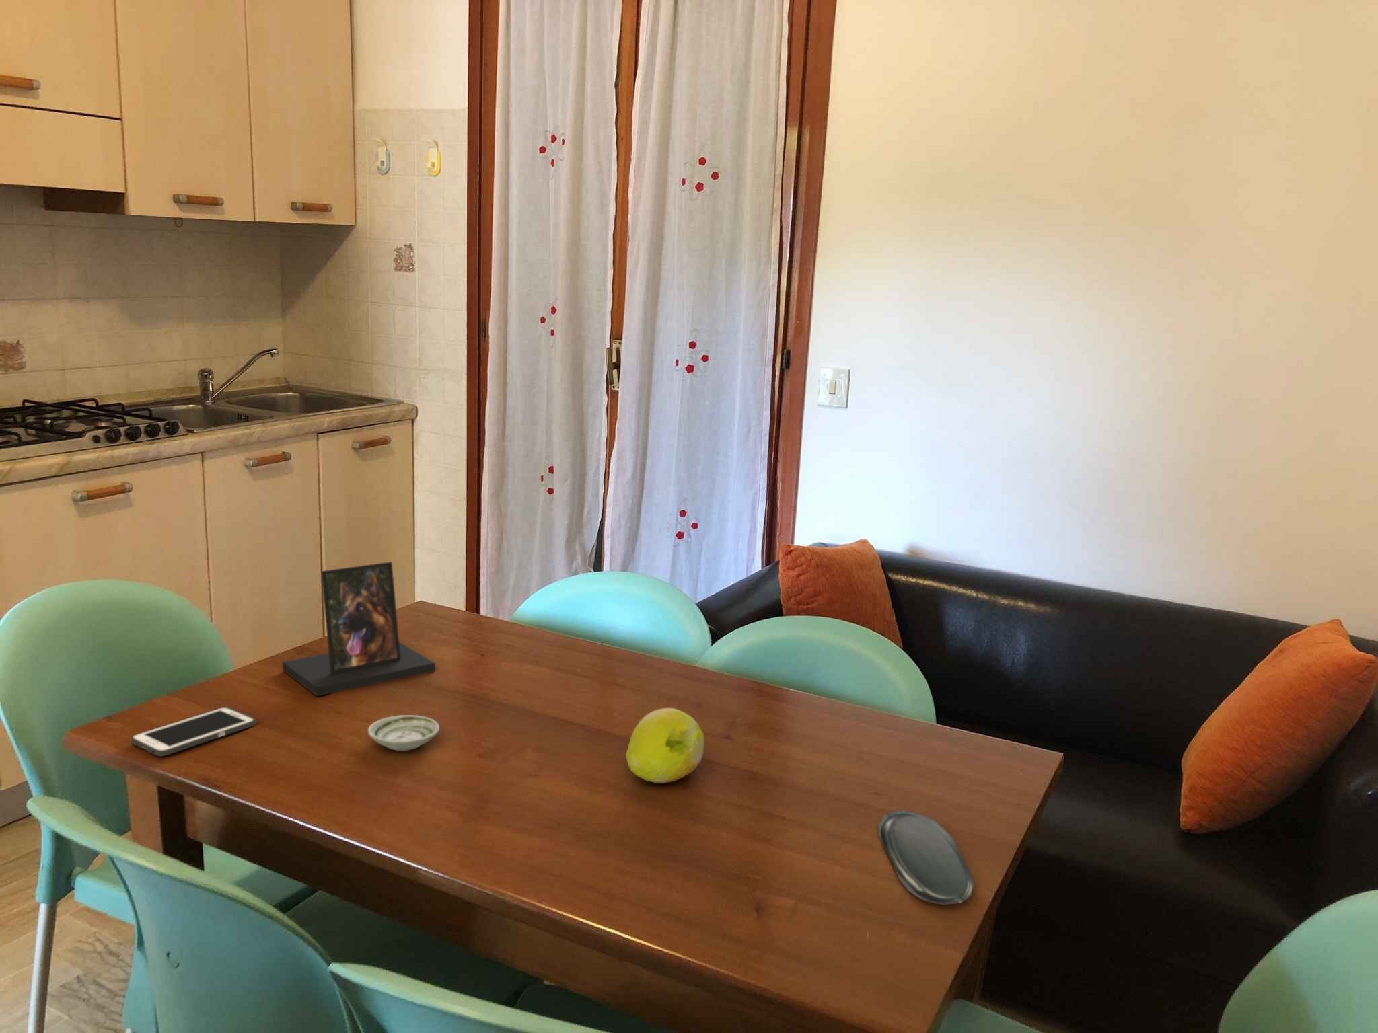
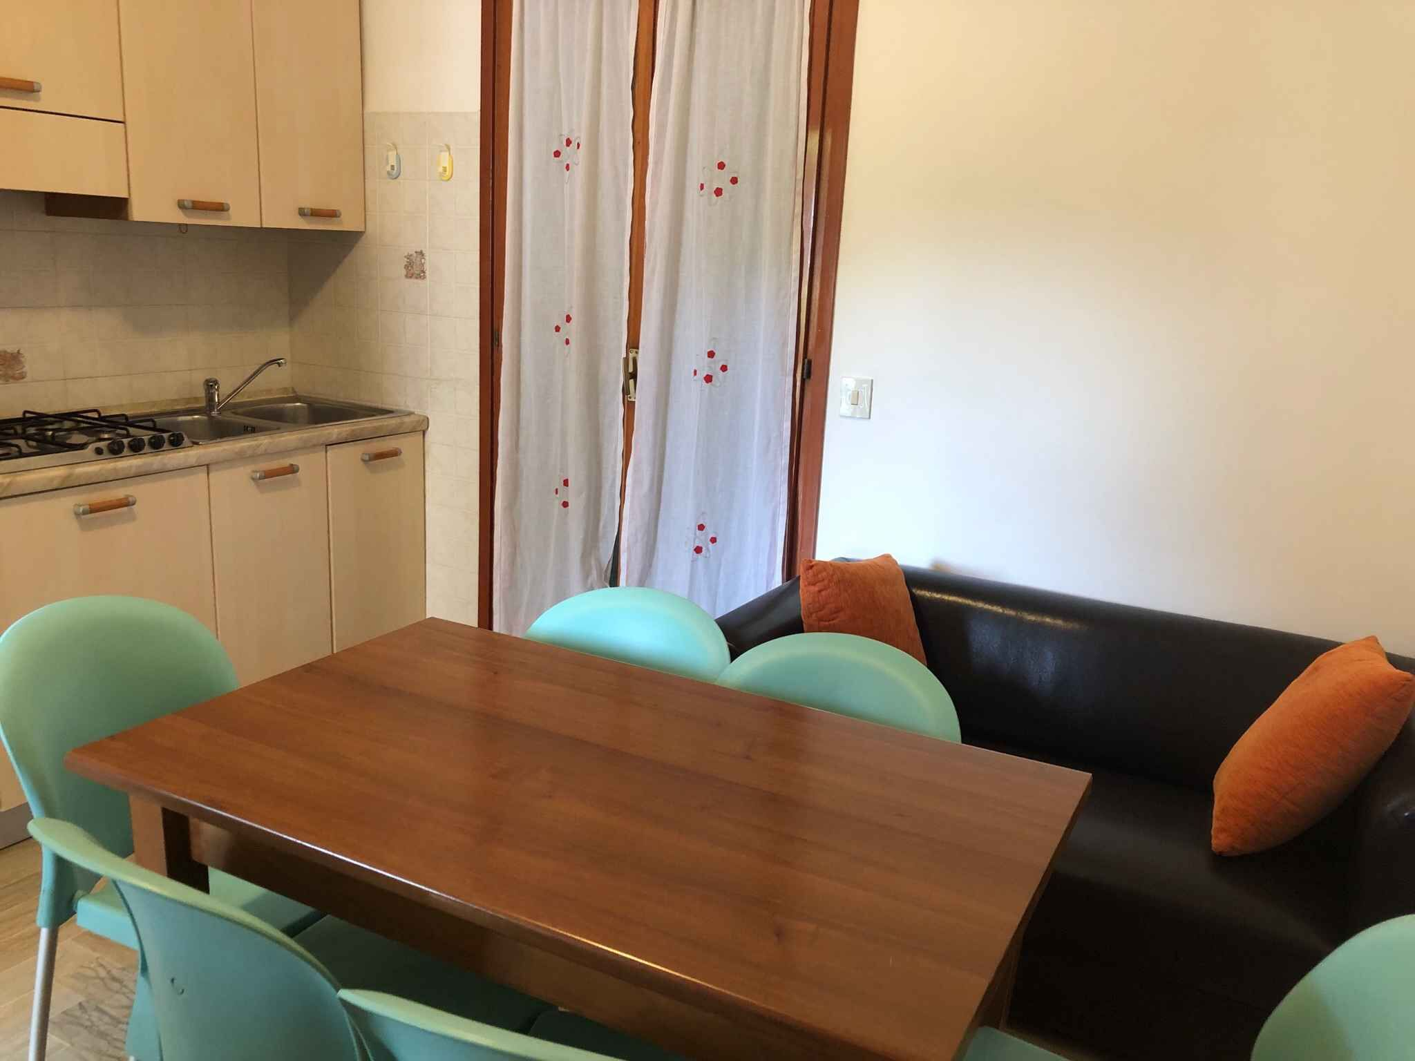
- photo frame [282,561,436,697]
- fruit [625,707,705,783]
- oval tray [878,811,974,906]
- saucer [368,714,441,751]
- cell phone [130,706,256,757]
